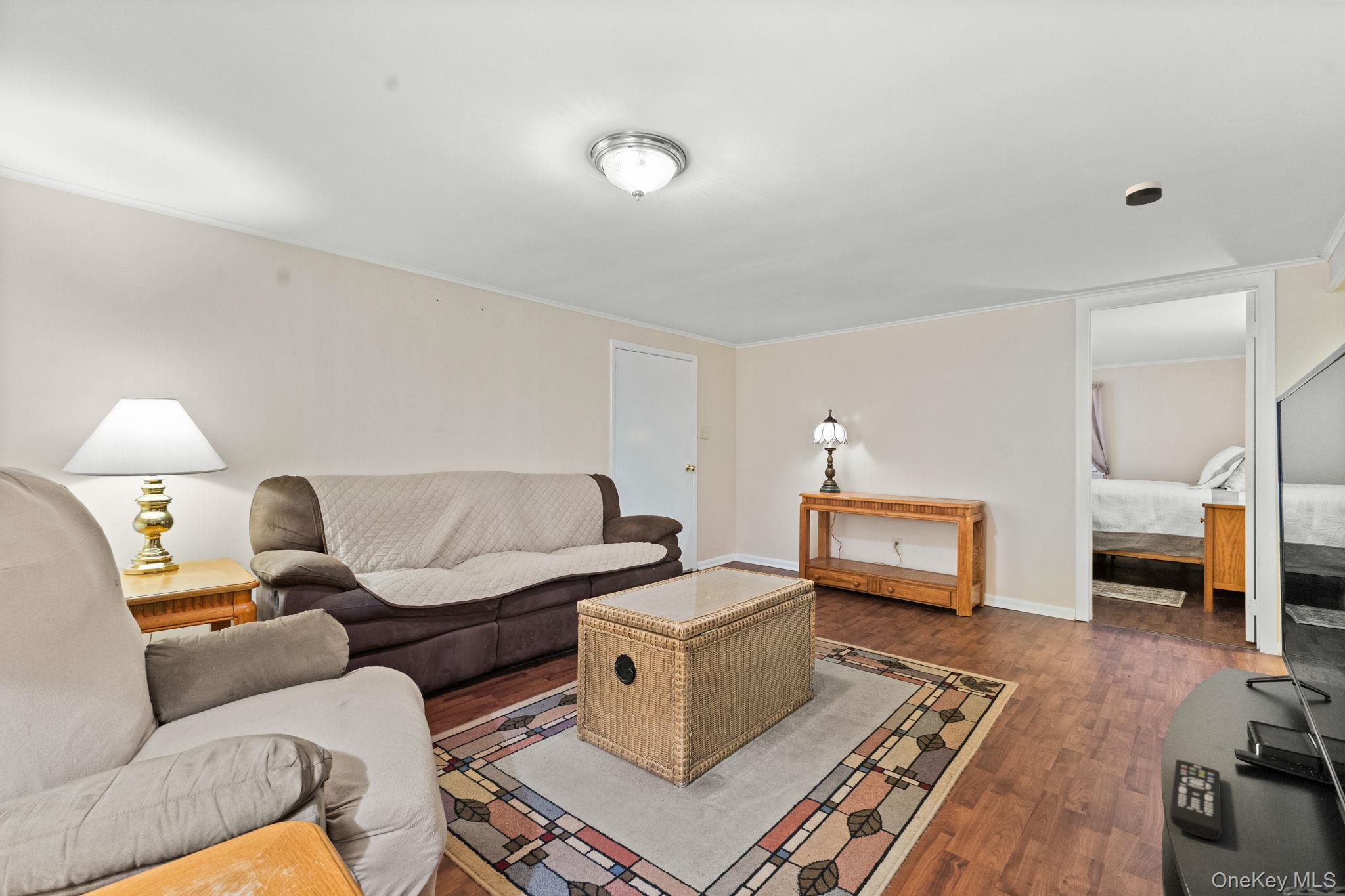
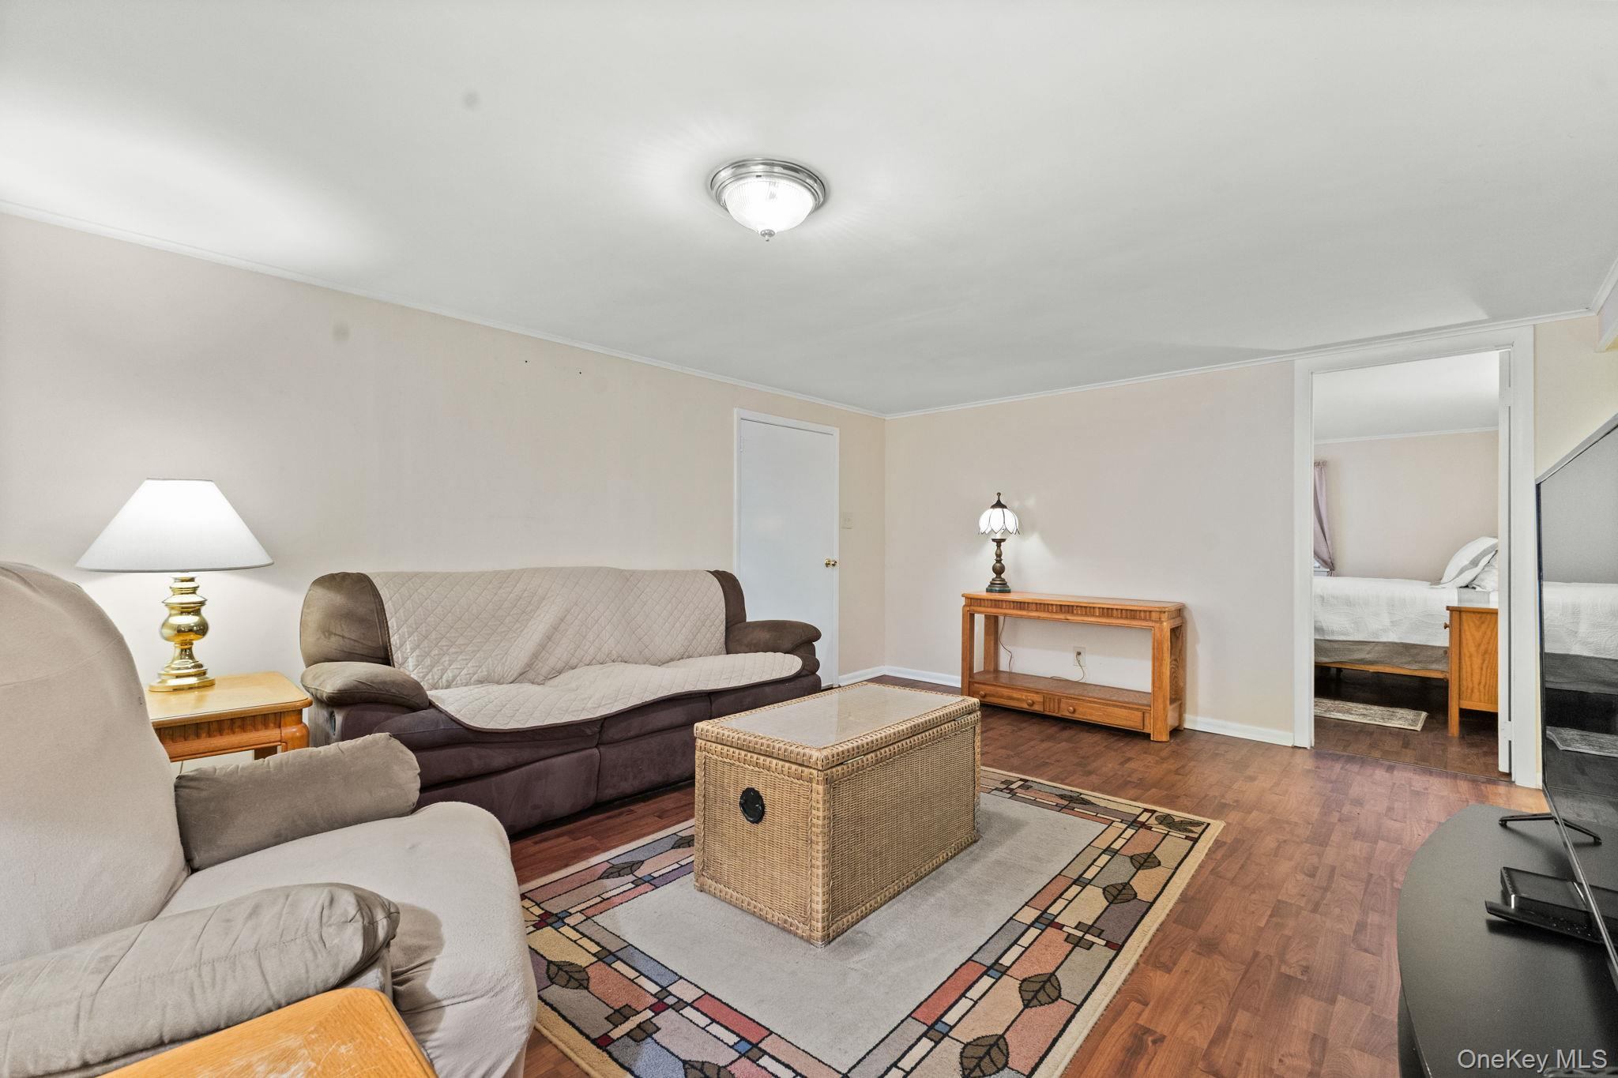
- smoke detector [1125,180,1162,207]
- remote control [1170,759,1222,840]
